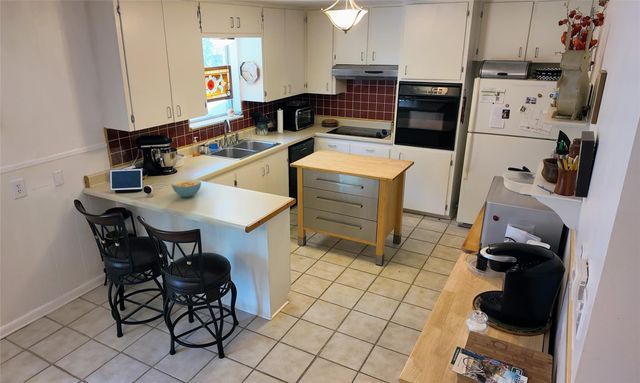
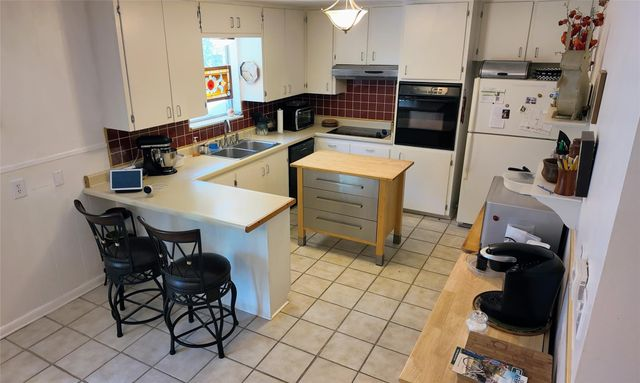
- cereal bowl [171,179,202,198]
